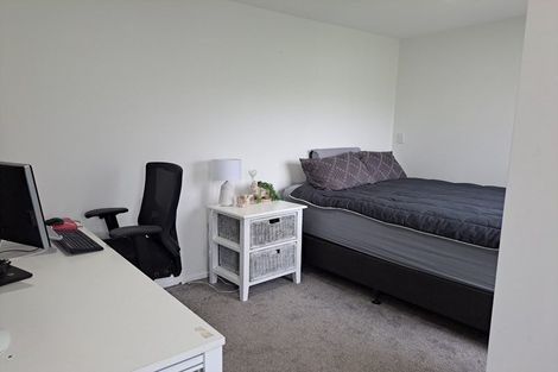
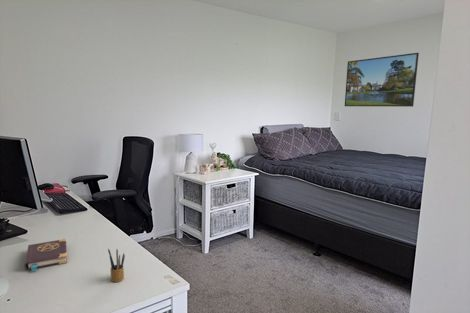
+ pencil box [107,248,126,283]
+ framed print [344,52,420,108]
+ book [24,238,69,272]
